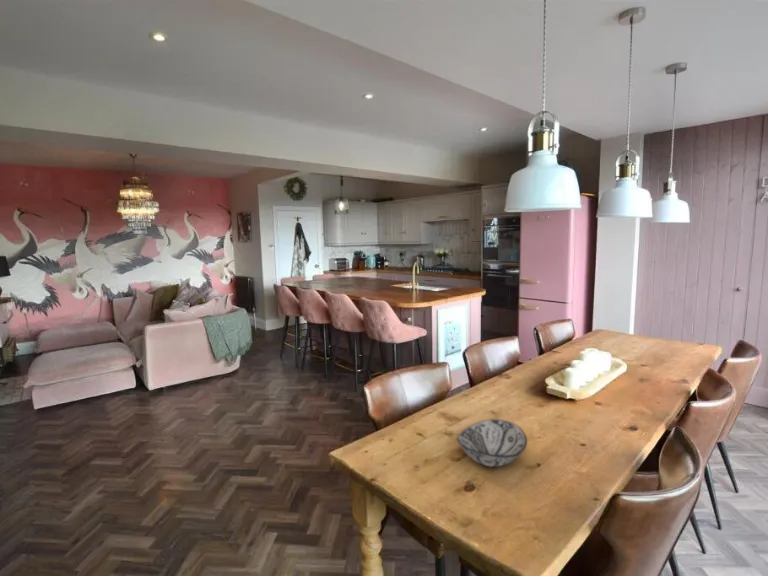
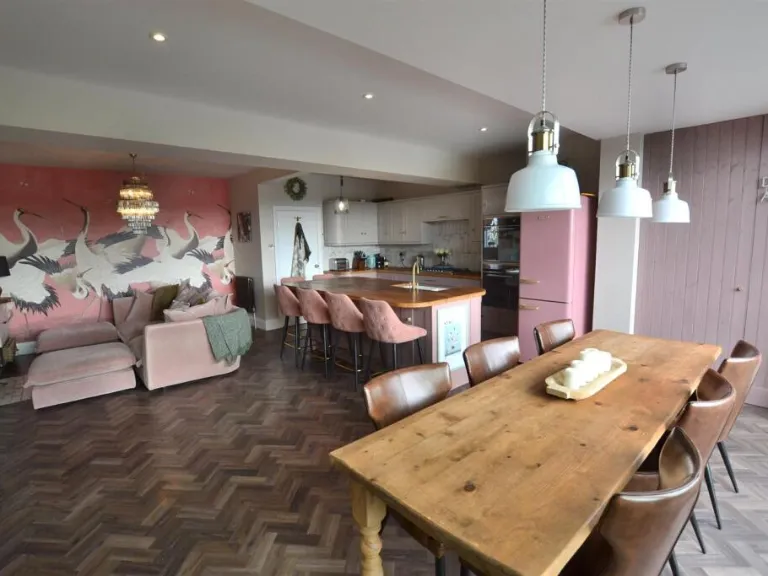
- decorative bowl [456,418,528,468]
